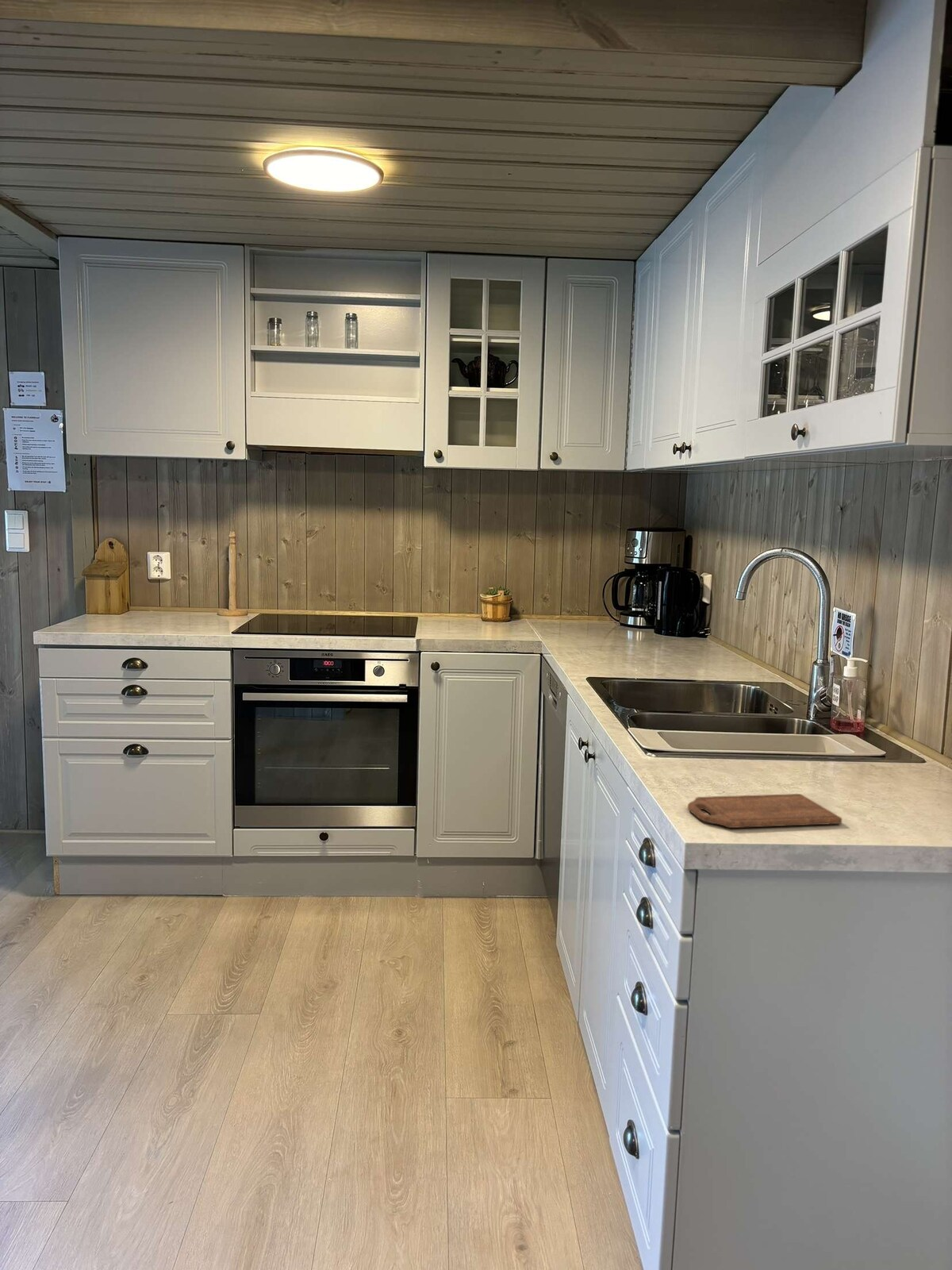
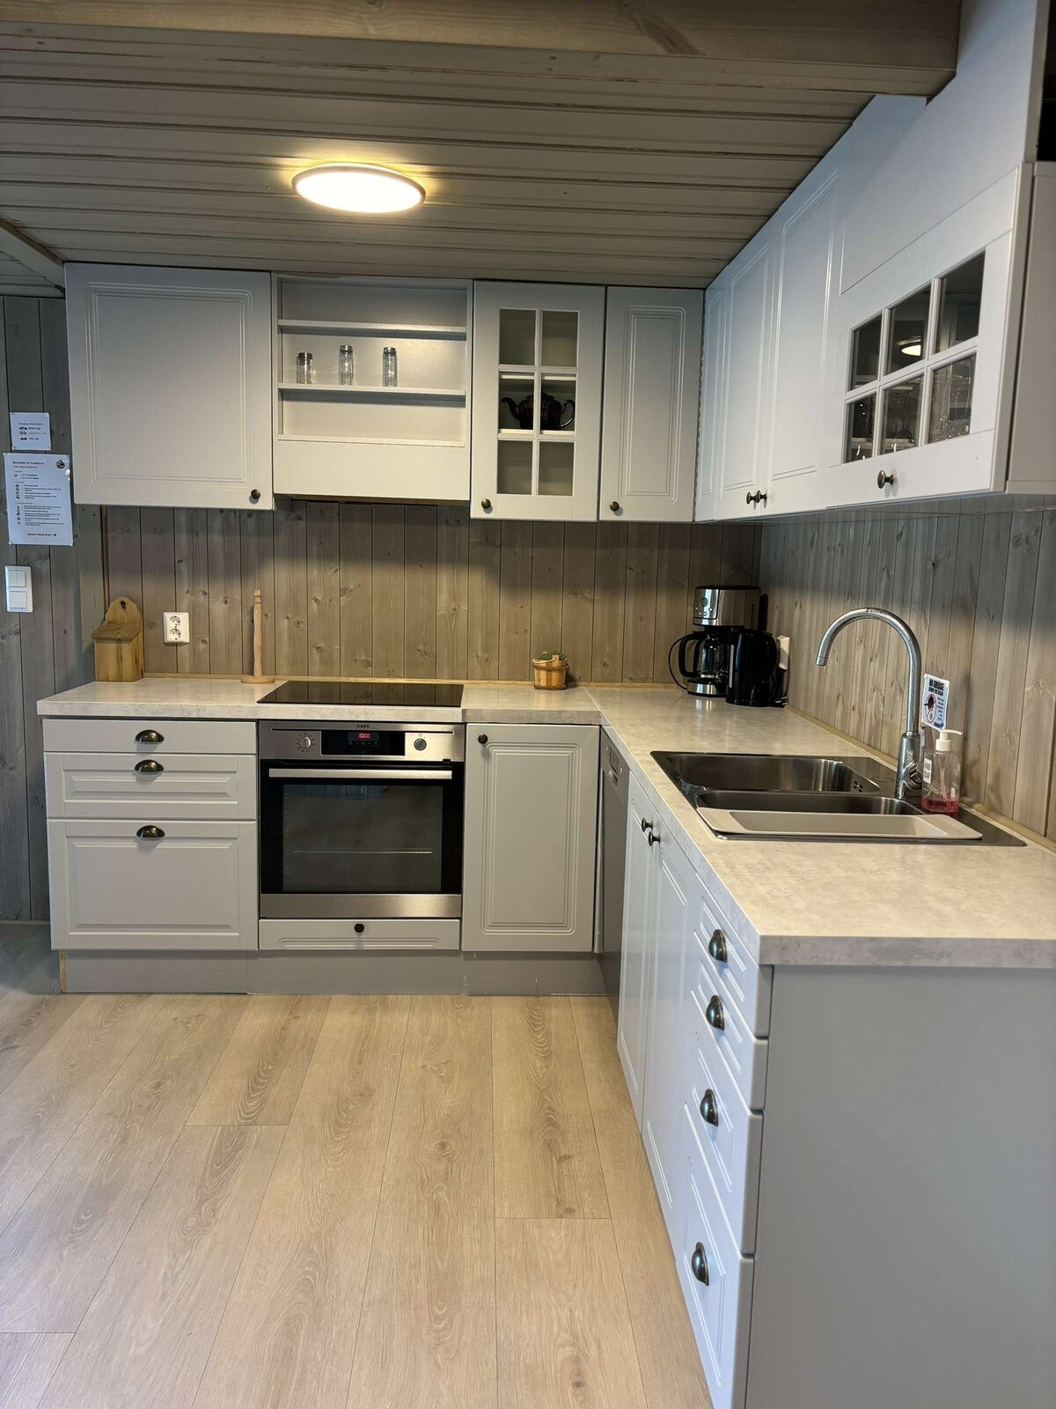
- cutting board [687,793,843,829]
